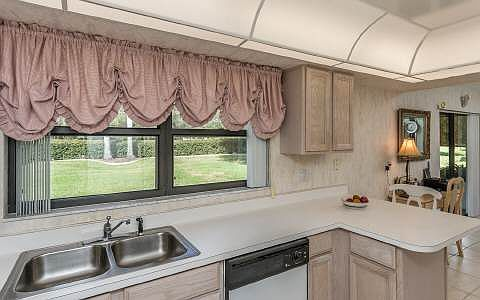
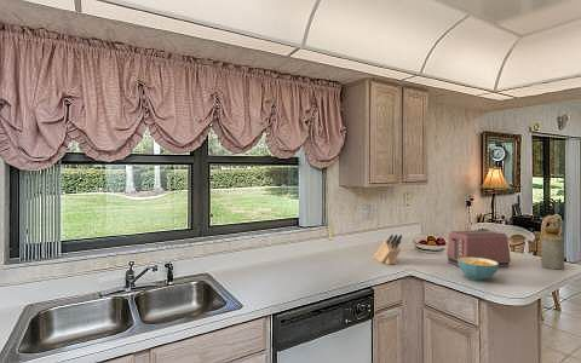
+ bottle [540,225,565,270]
+ toaster [445,229,512,269]
+ knife block [373,234,403,266]
+ cereal bowl [458,258,499,282]
